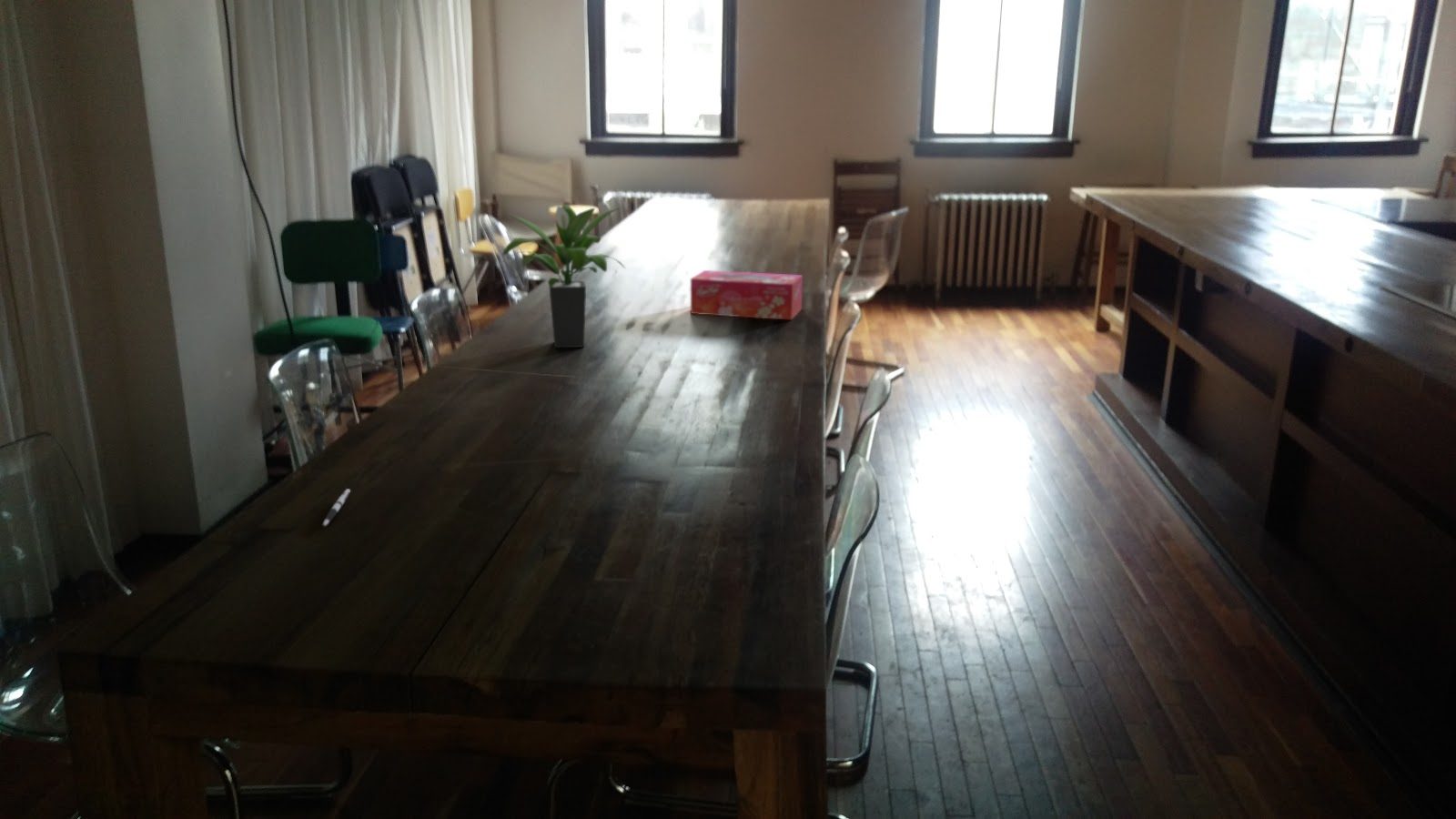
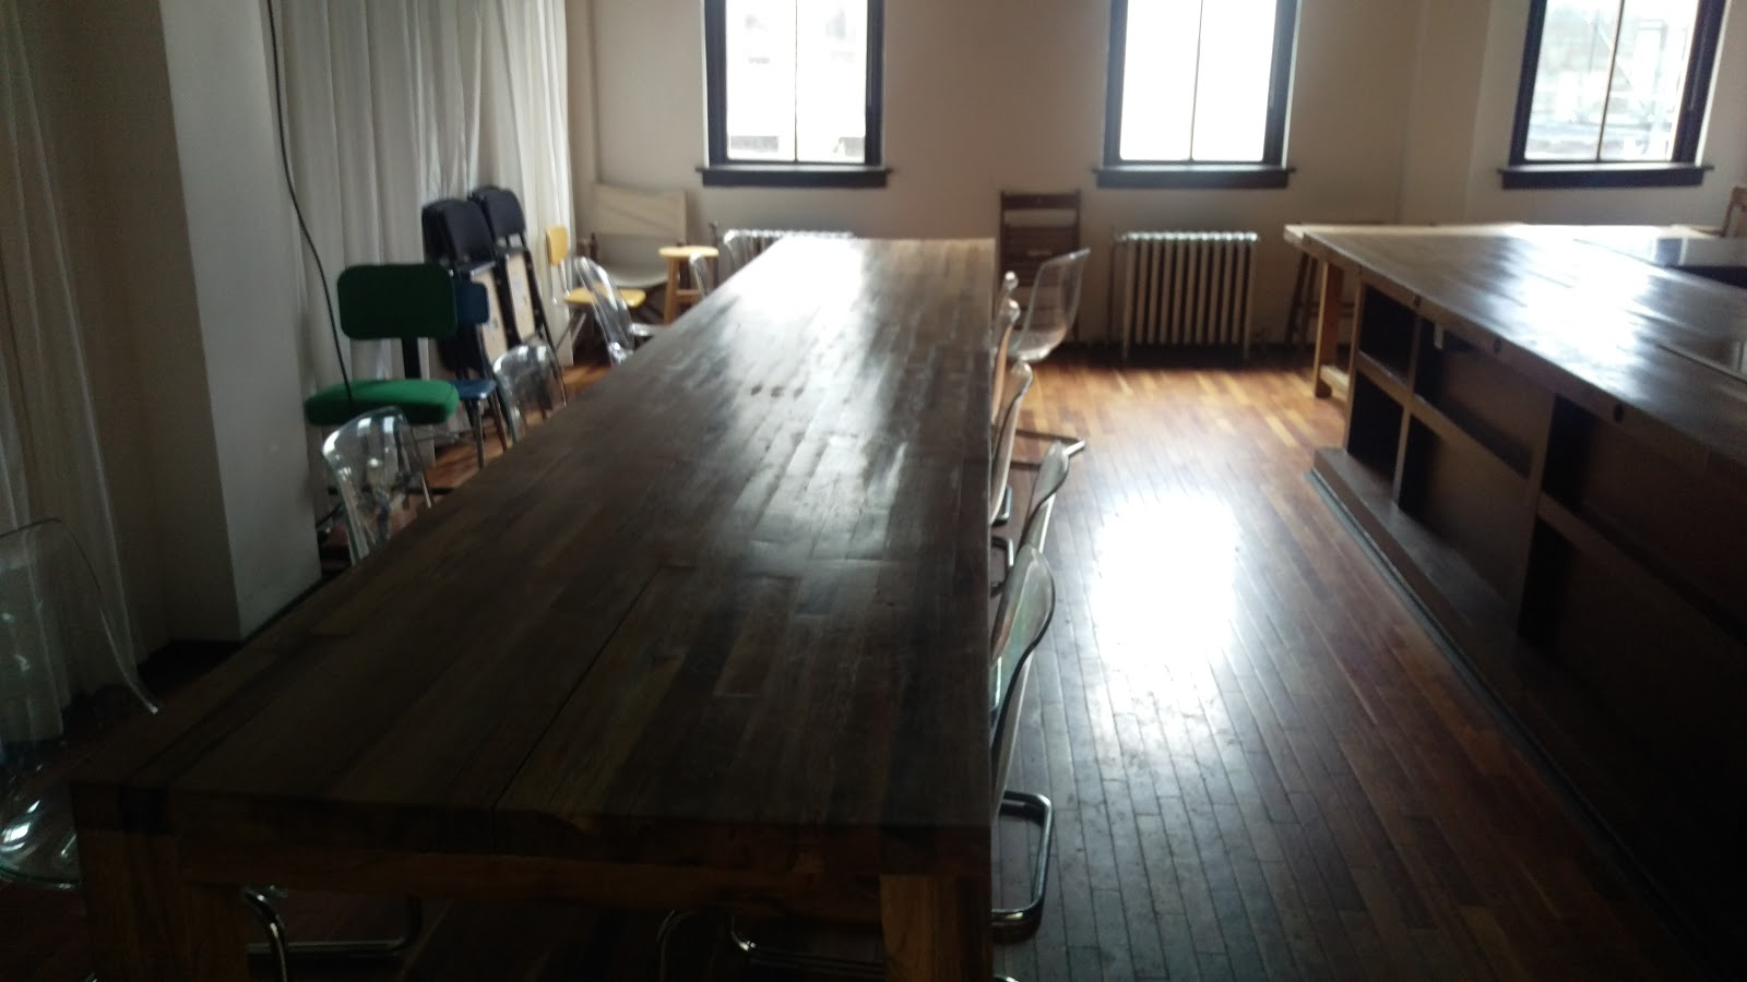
- pen [322,488,351,528]
- tissue box [690,269,804,320]
- potted plant [501,203,626,349]
